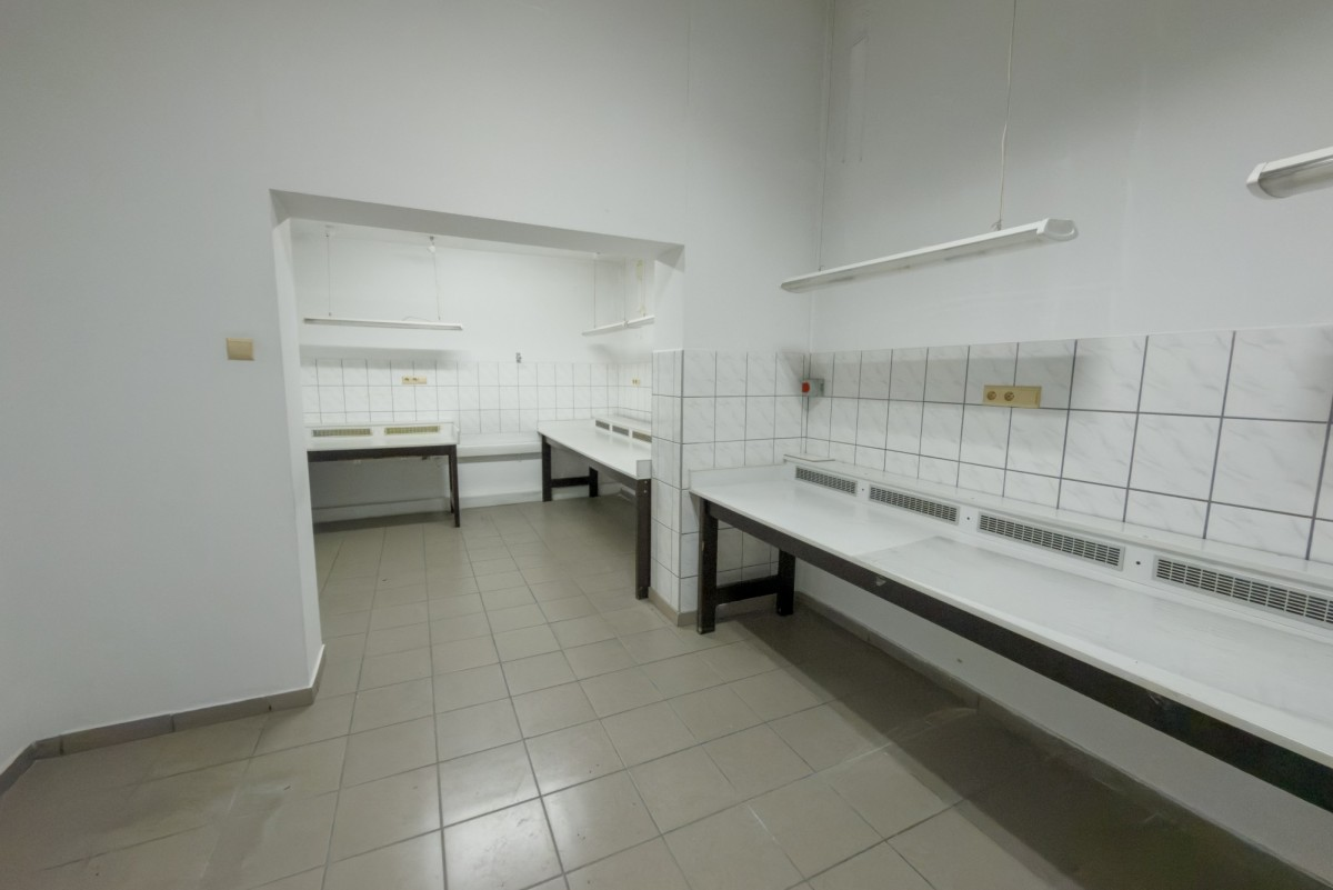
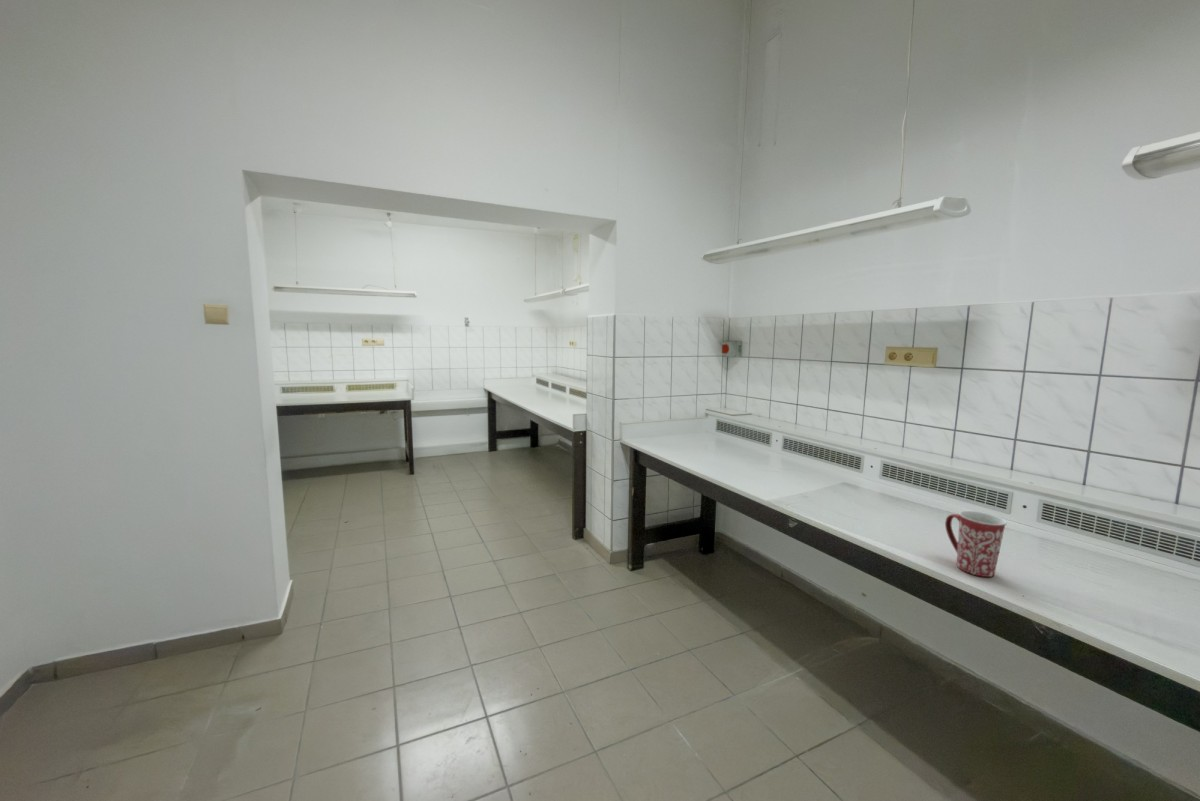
+ mug [944,510,1008,578]
